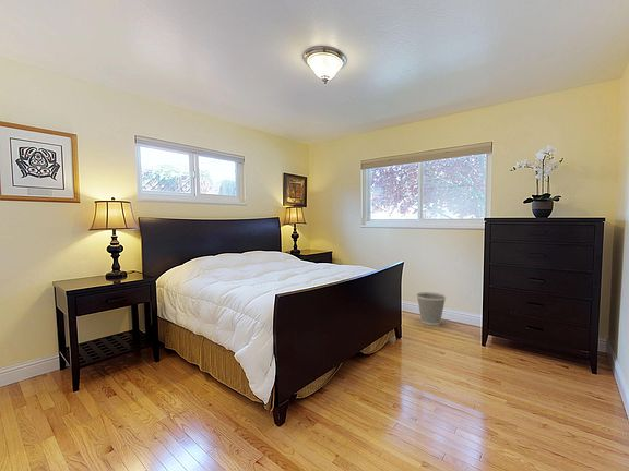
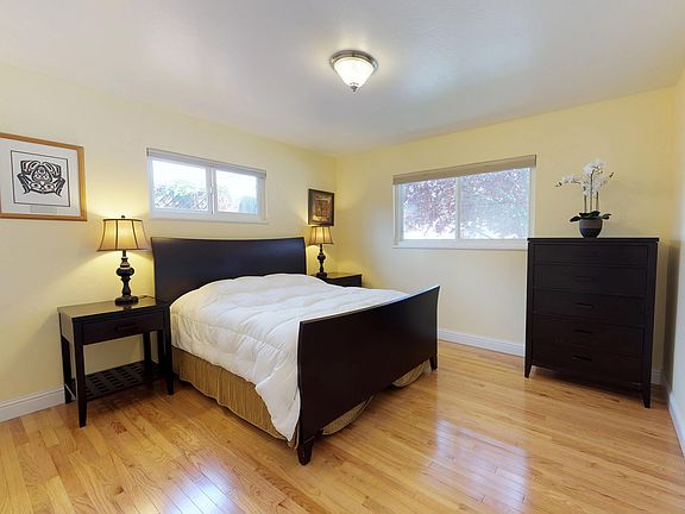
- wastebasket [416,291,447,326]
